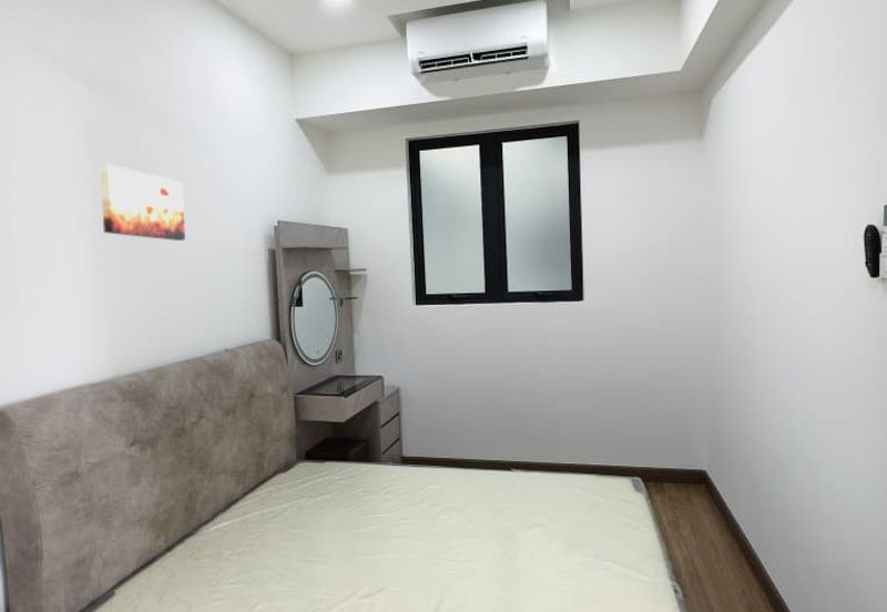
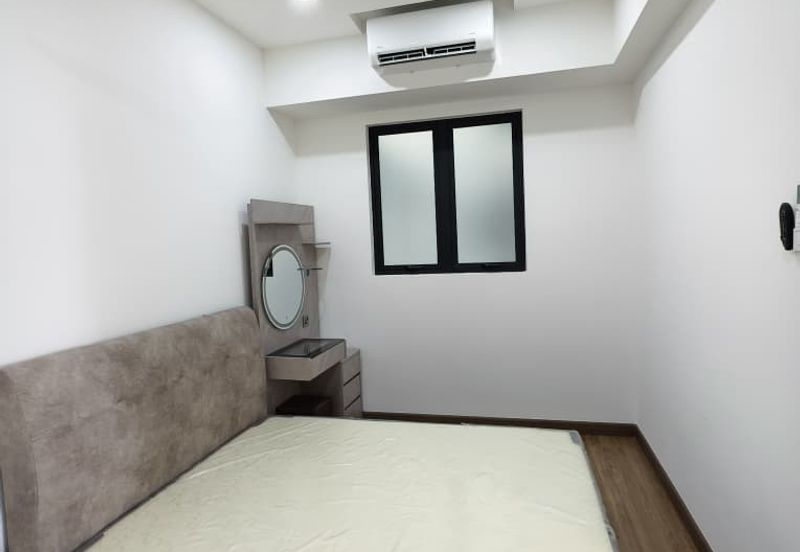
- wall art [99,163,186,242]
